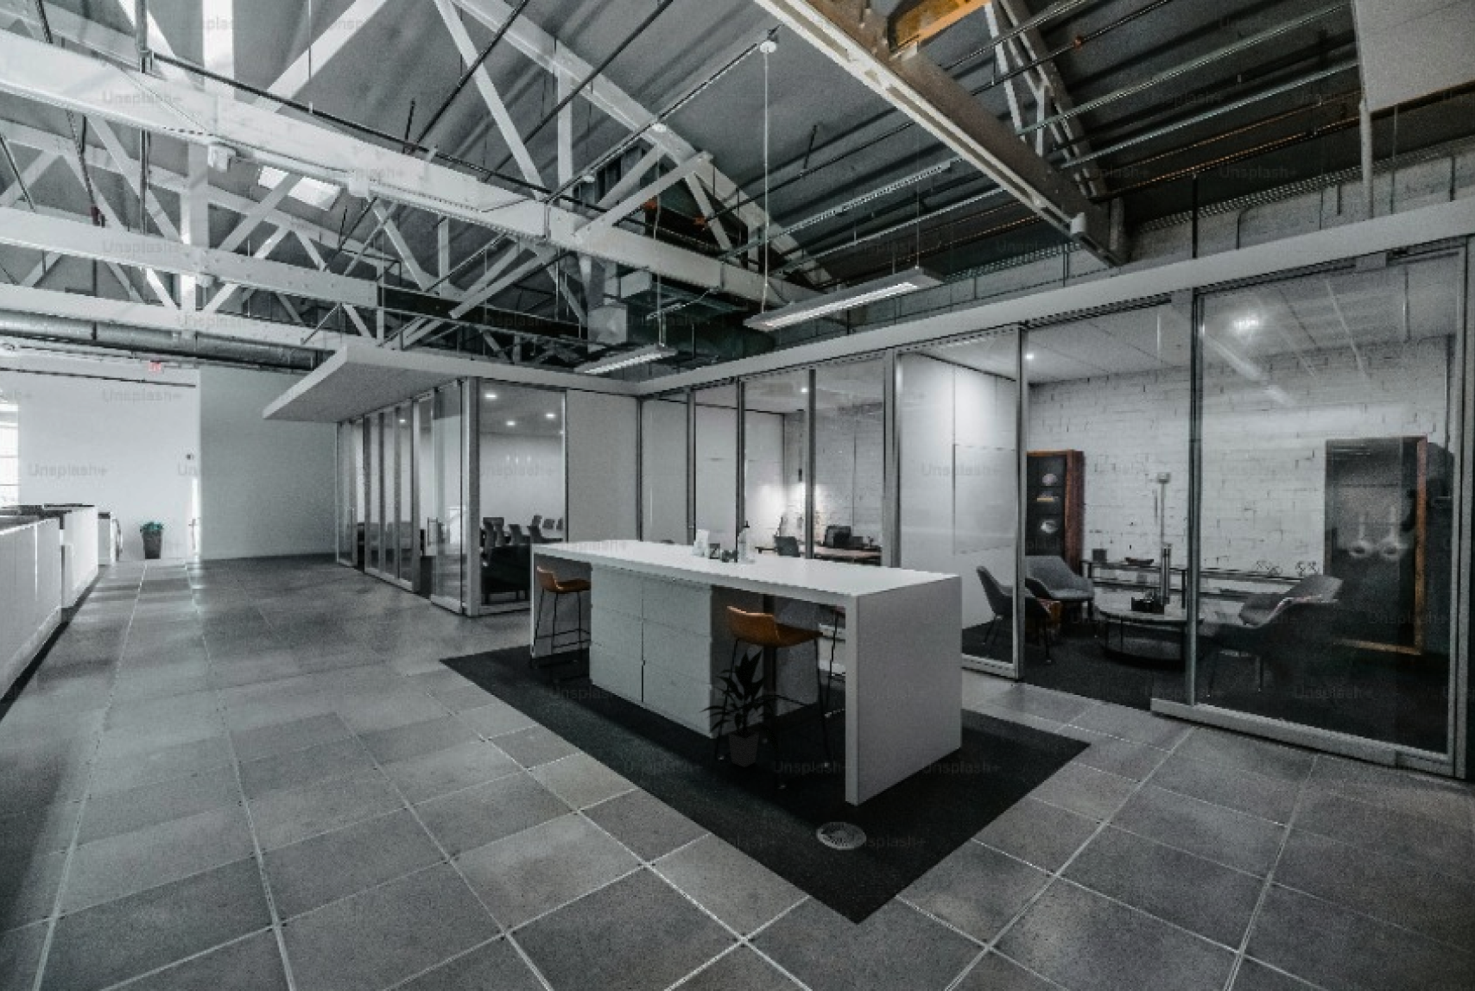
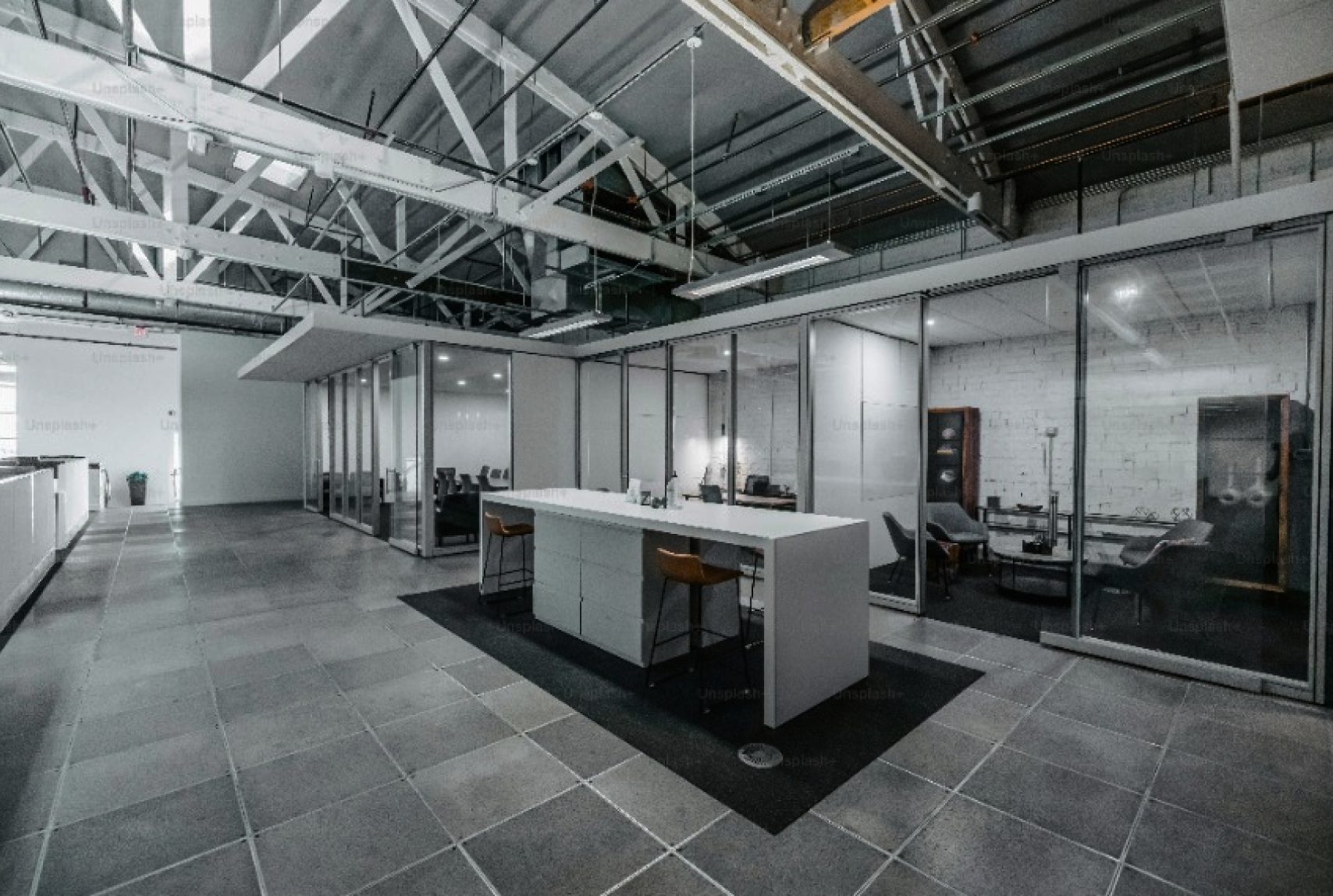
- indoor plant [698,647,781,769]
